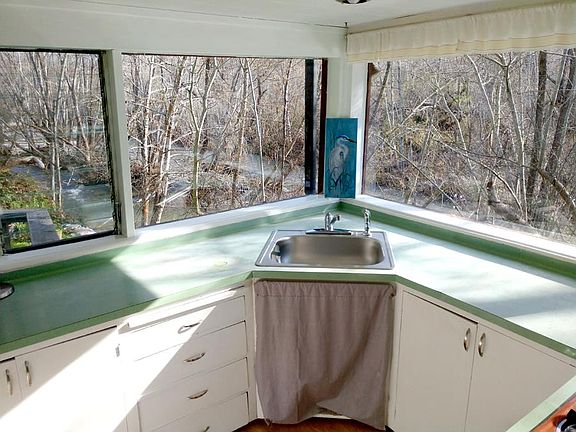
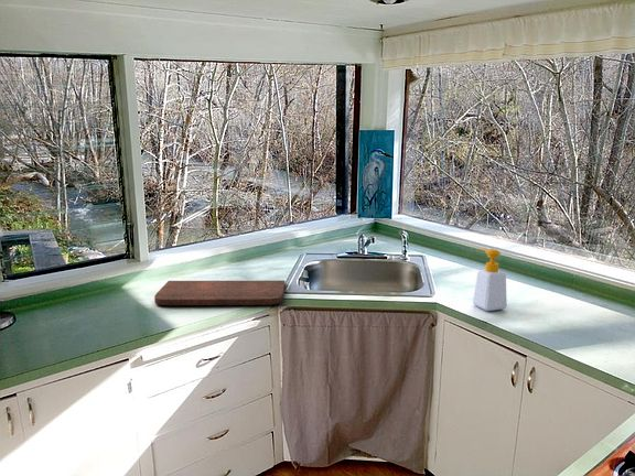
+ cutting board [153,280,287,306]
+ soap bottle [472,247,508,312]
